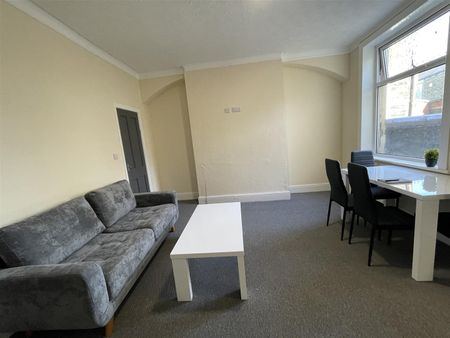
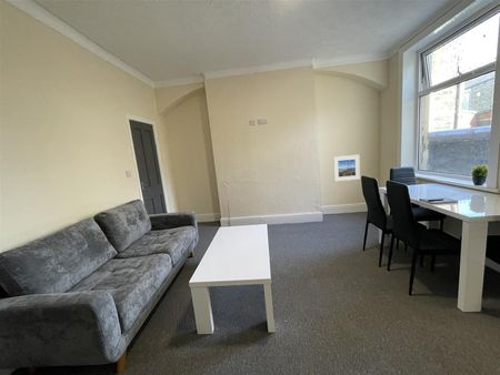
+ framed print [332,153,361,182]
